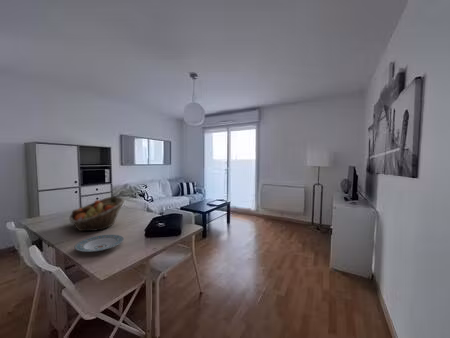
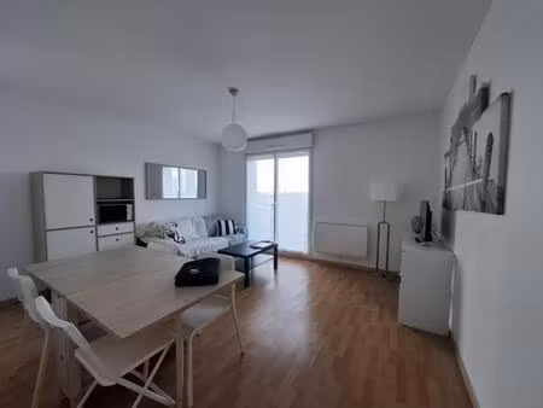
- fruit basket [68,196,126,232]
- plate [74,234,125,253]
